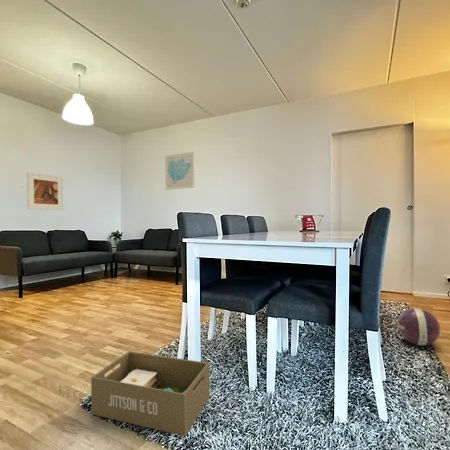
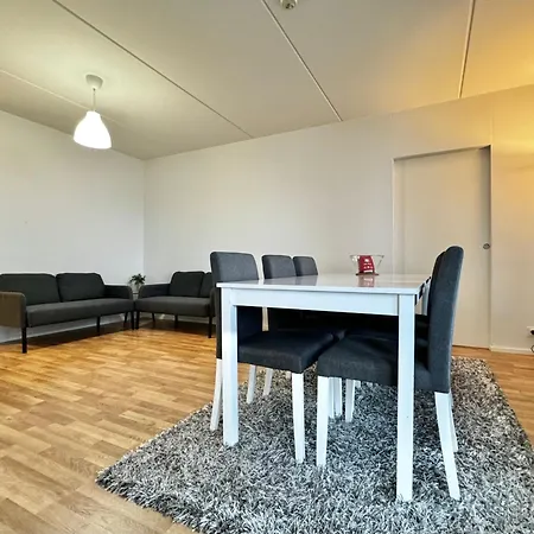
- storage box [90,350,211,437]
- ball [397,307,441,346]
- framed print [26,172,64,211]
- wall art [164,151,195,191]
